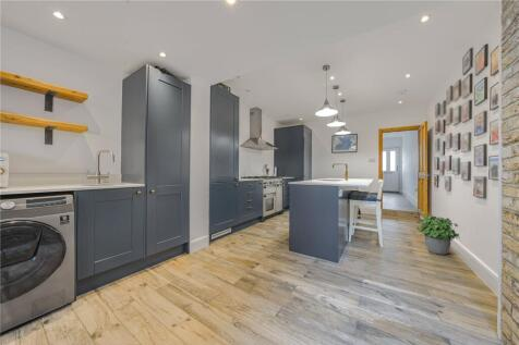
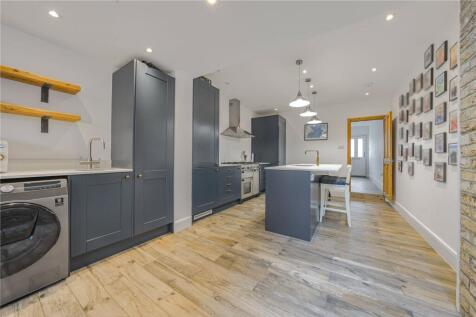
- potted plant [415,213,461,256]
